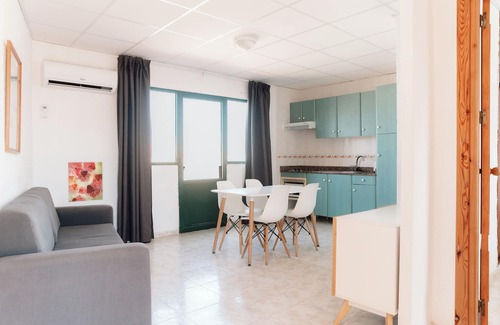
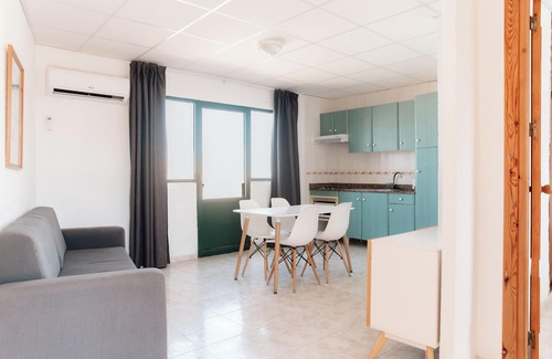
- wall art [67,161,104,203]
